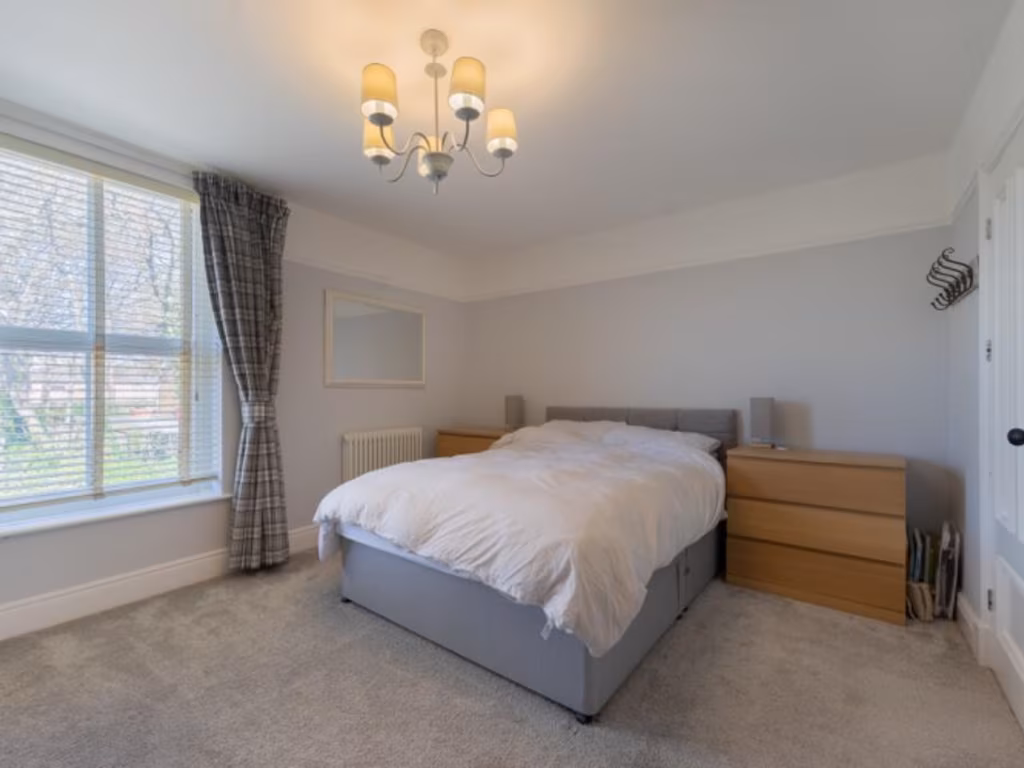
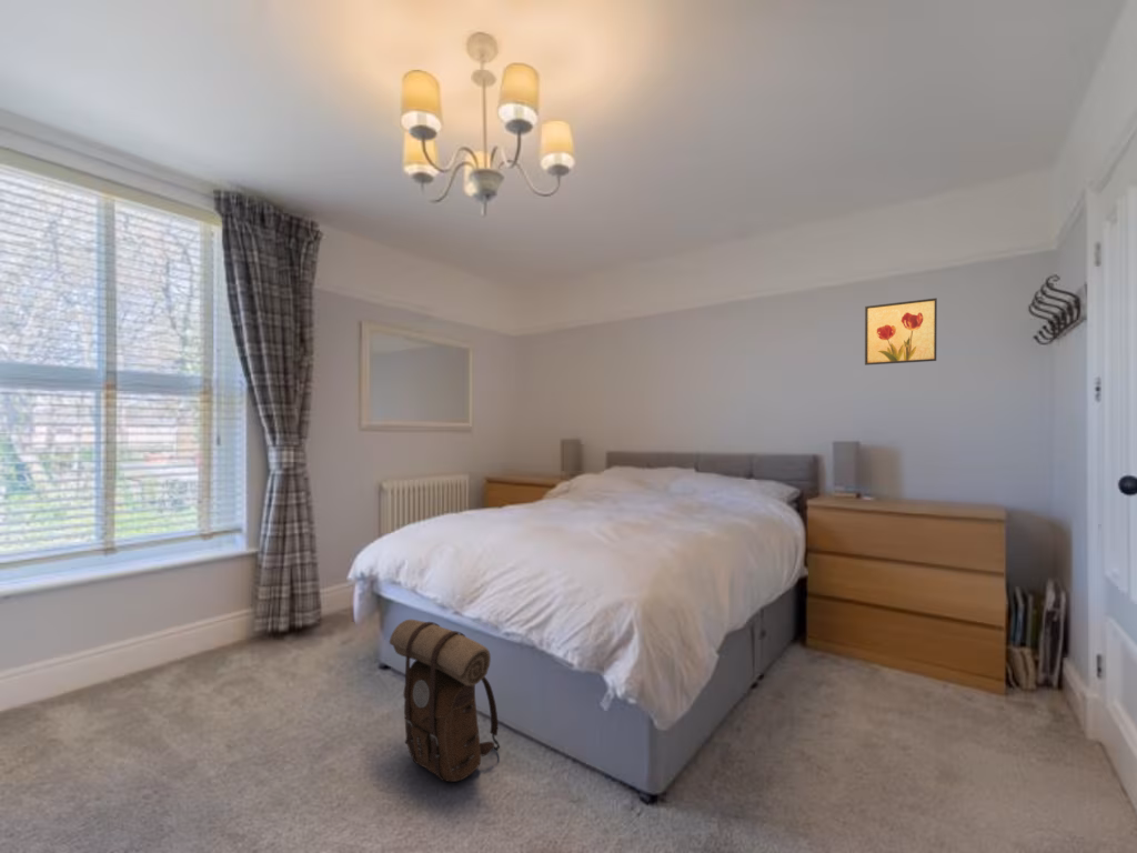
+ backpack [389,619,501,783]
+ wall art [864,297,938,367]
